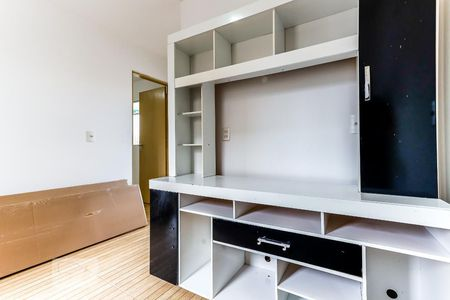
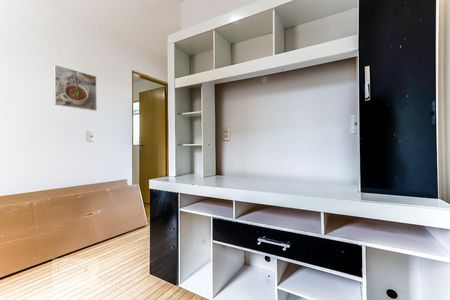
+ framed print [53,64,98,112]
